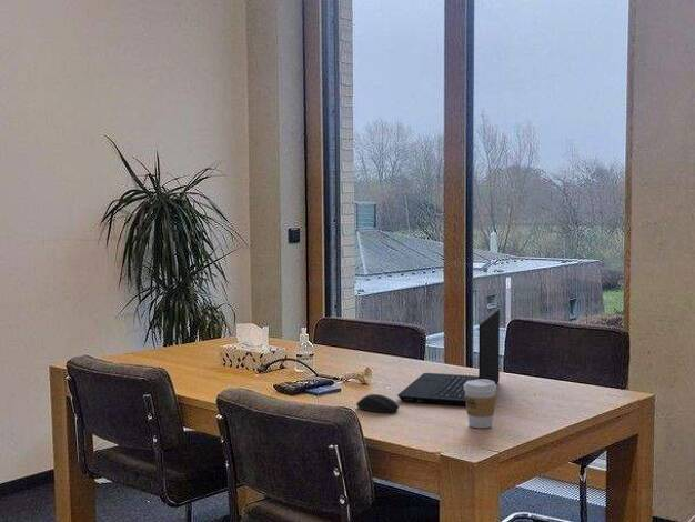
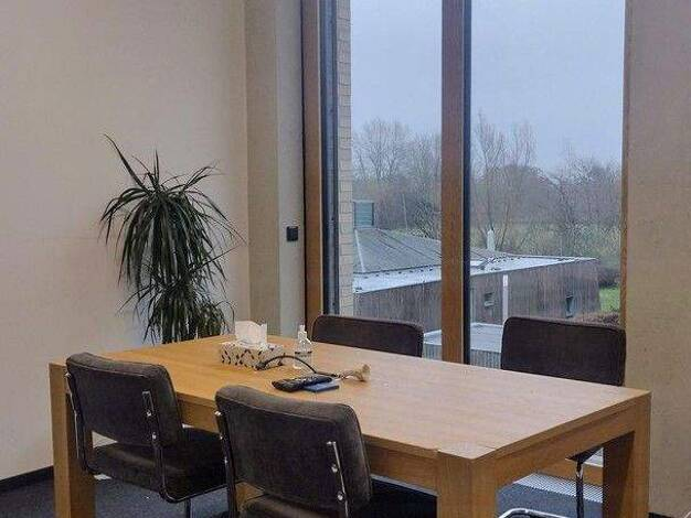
- computer mouse [355,393,401,413]
- coffee cup [464,379,497,429]
- laptop [396,309,501,406]
